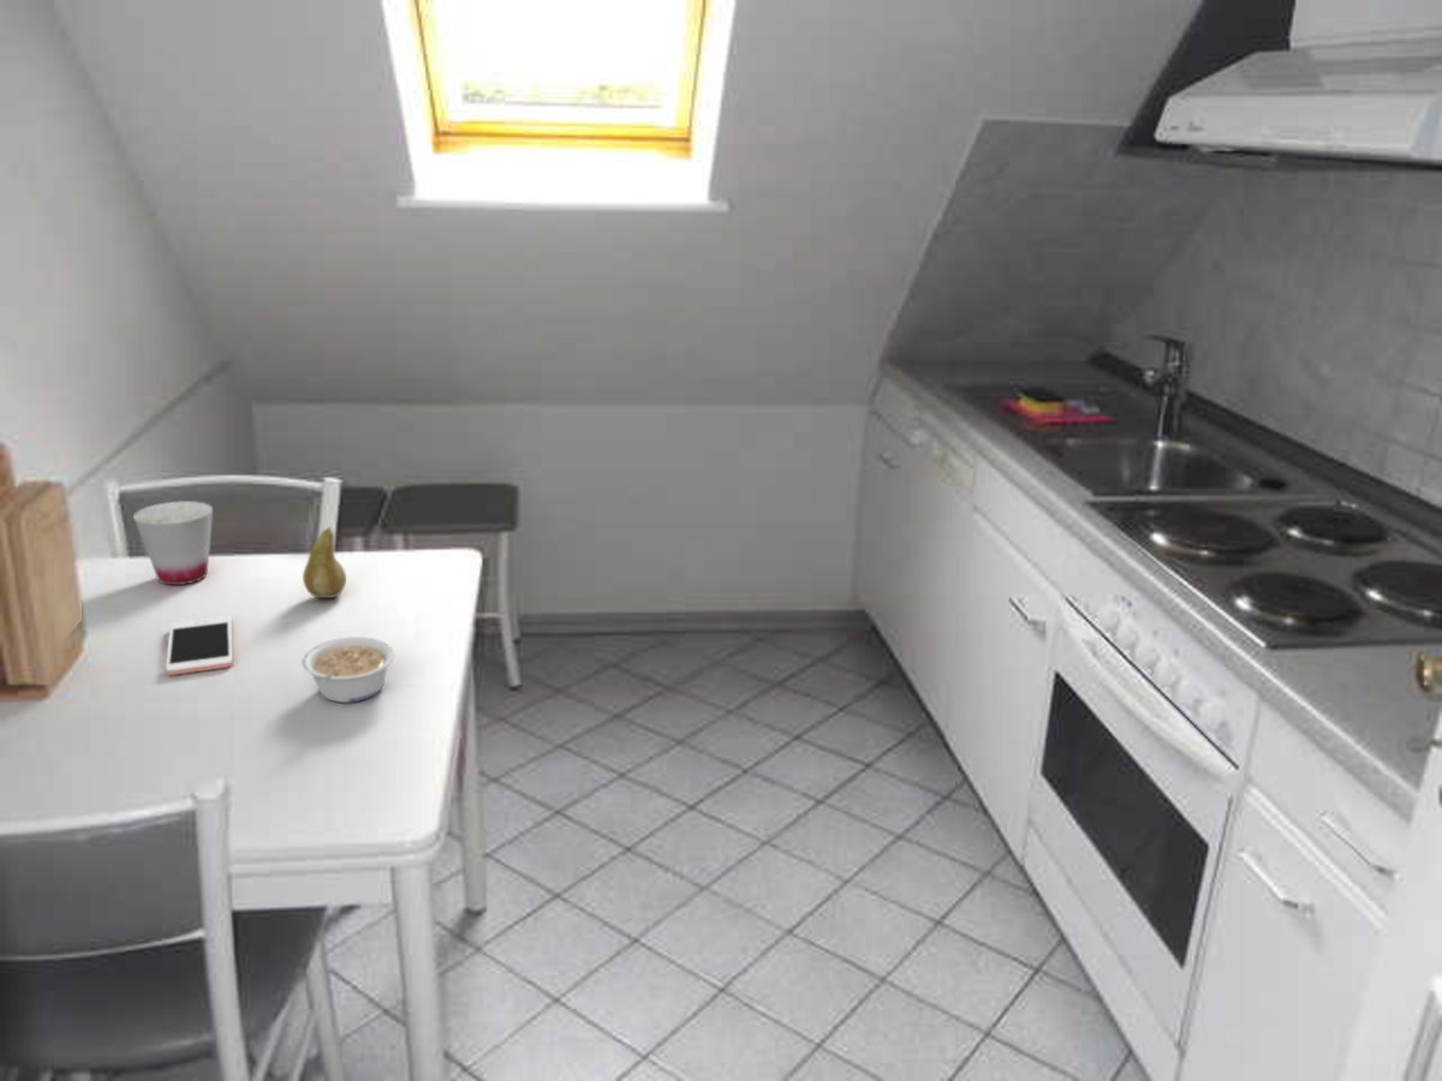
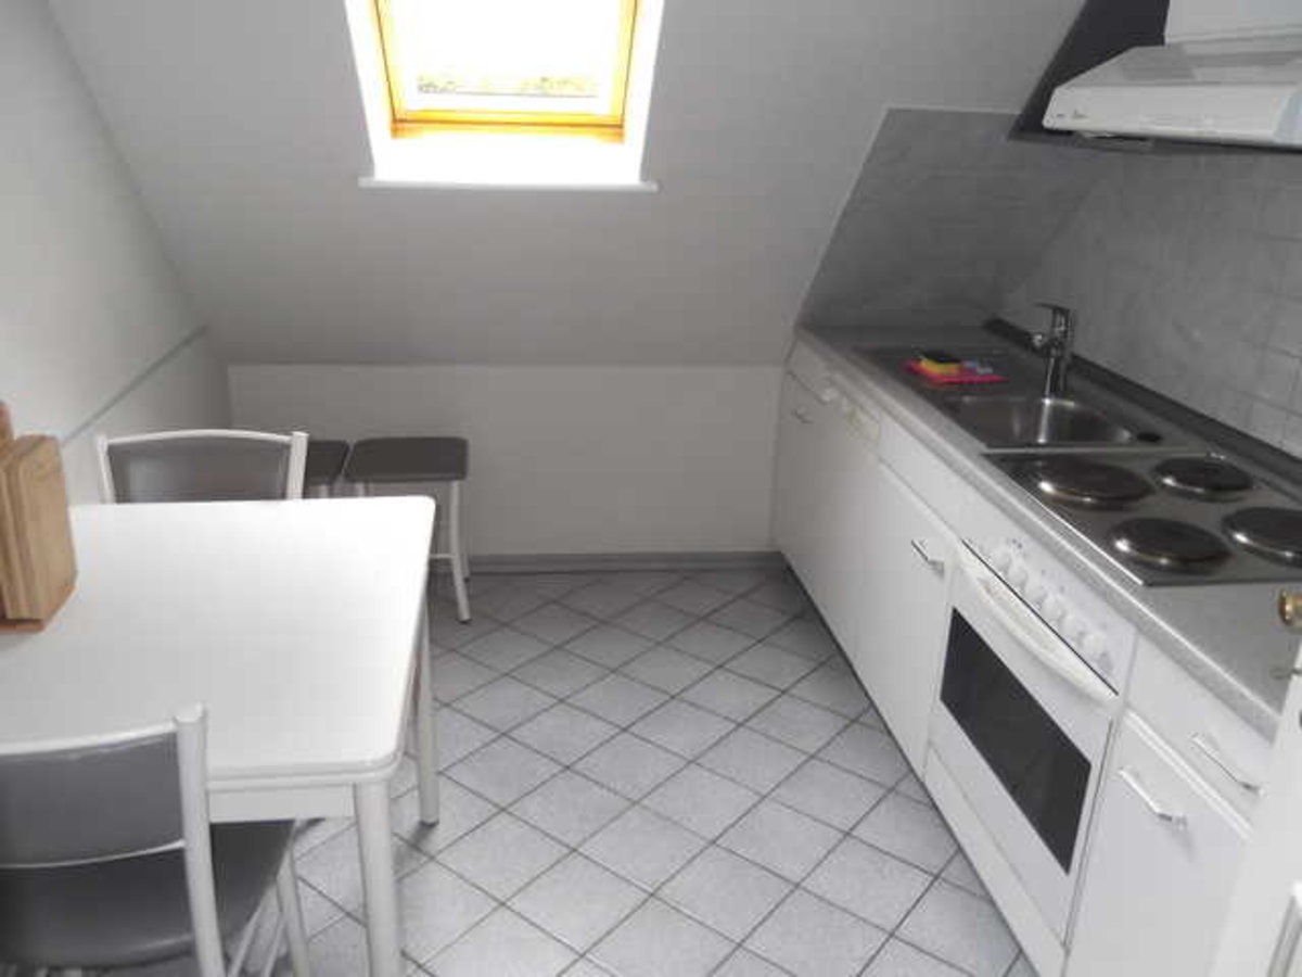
- legume [302,635,395,704]
- fruit [302,526,347,599]
- cell phone [165,615,234,676]
- cup [132,500,214,586]
